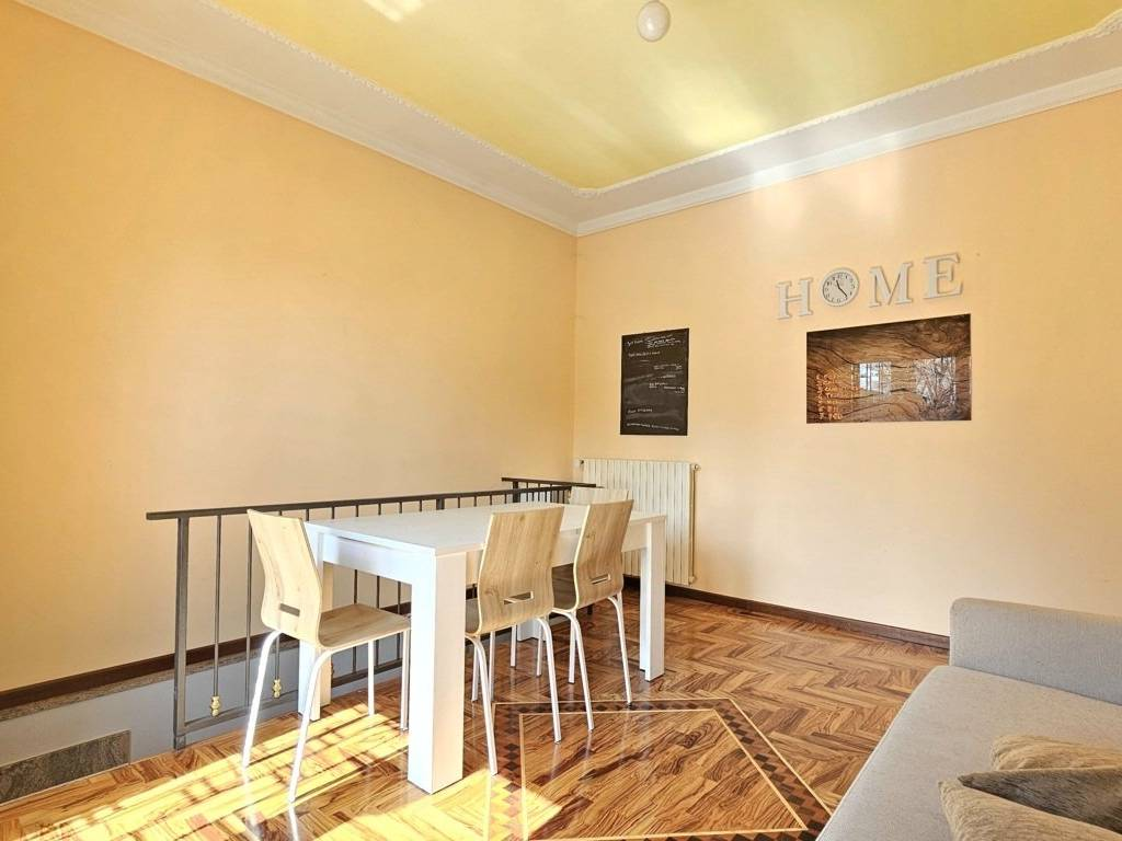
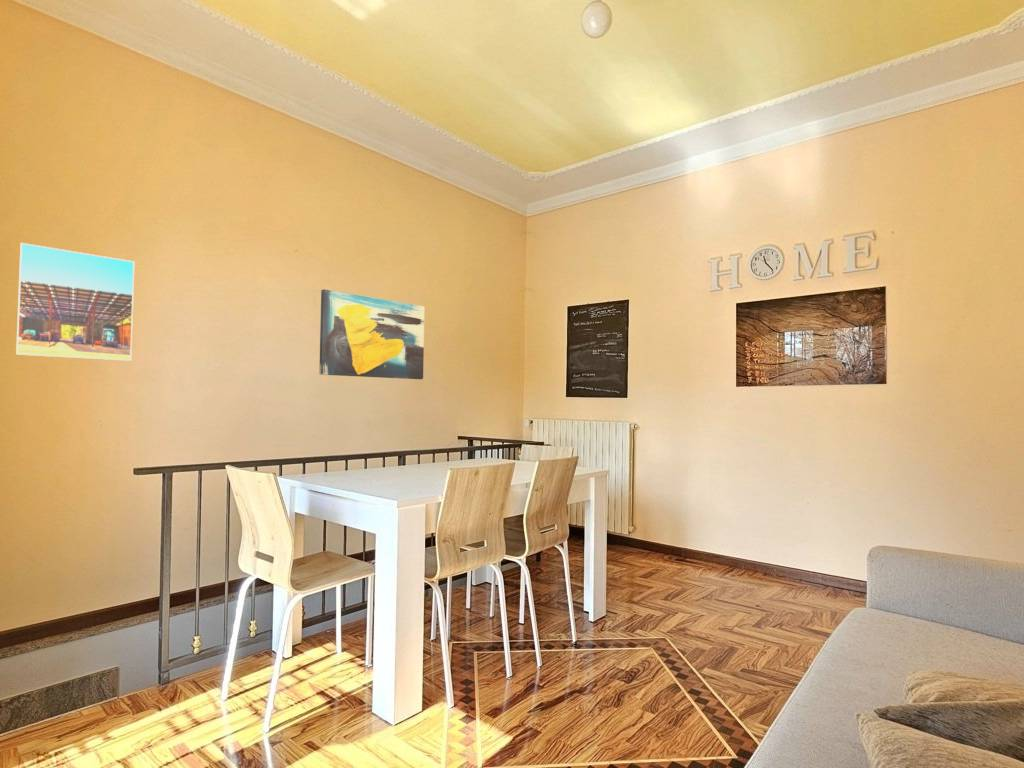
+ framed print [15,242,135,362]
+ wall art [318,288,425,380]
